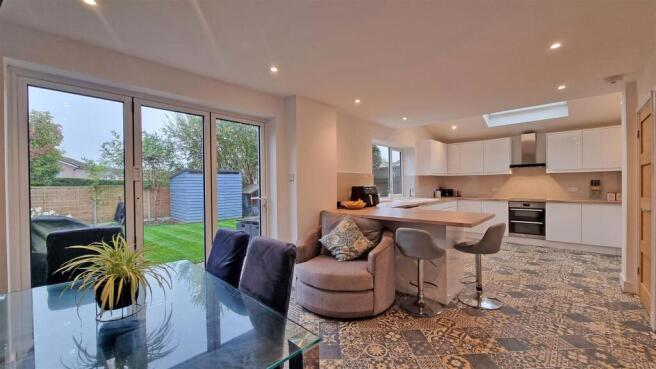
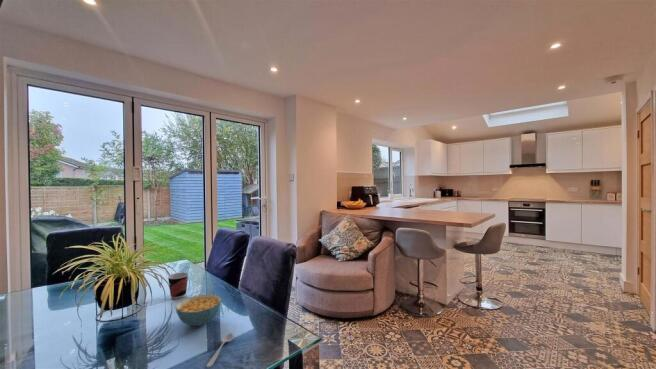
+ spoon [206,332,234,368]
+ cup [167,272,189,300]
+ cereal bowl [175,293,223,327]
